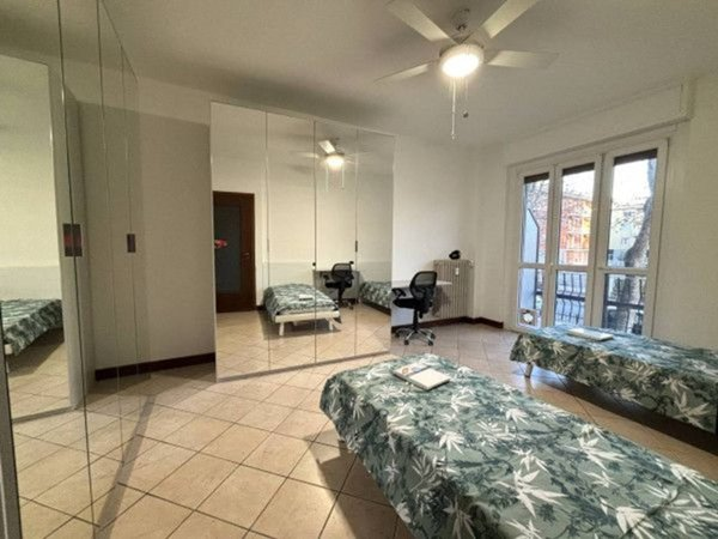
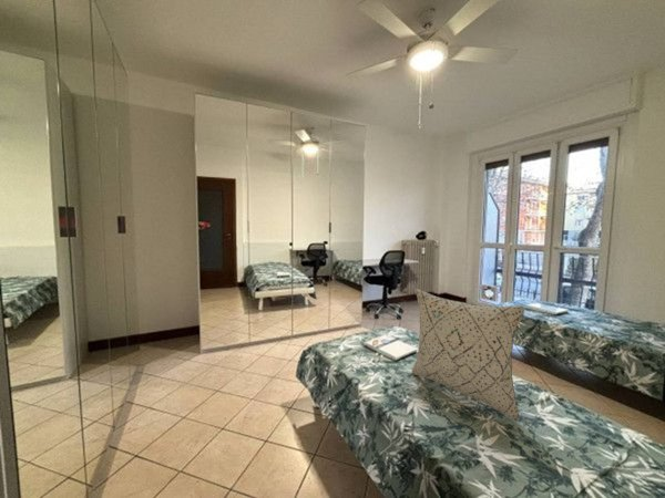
+ pillow [411,288,526,422]
